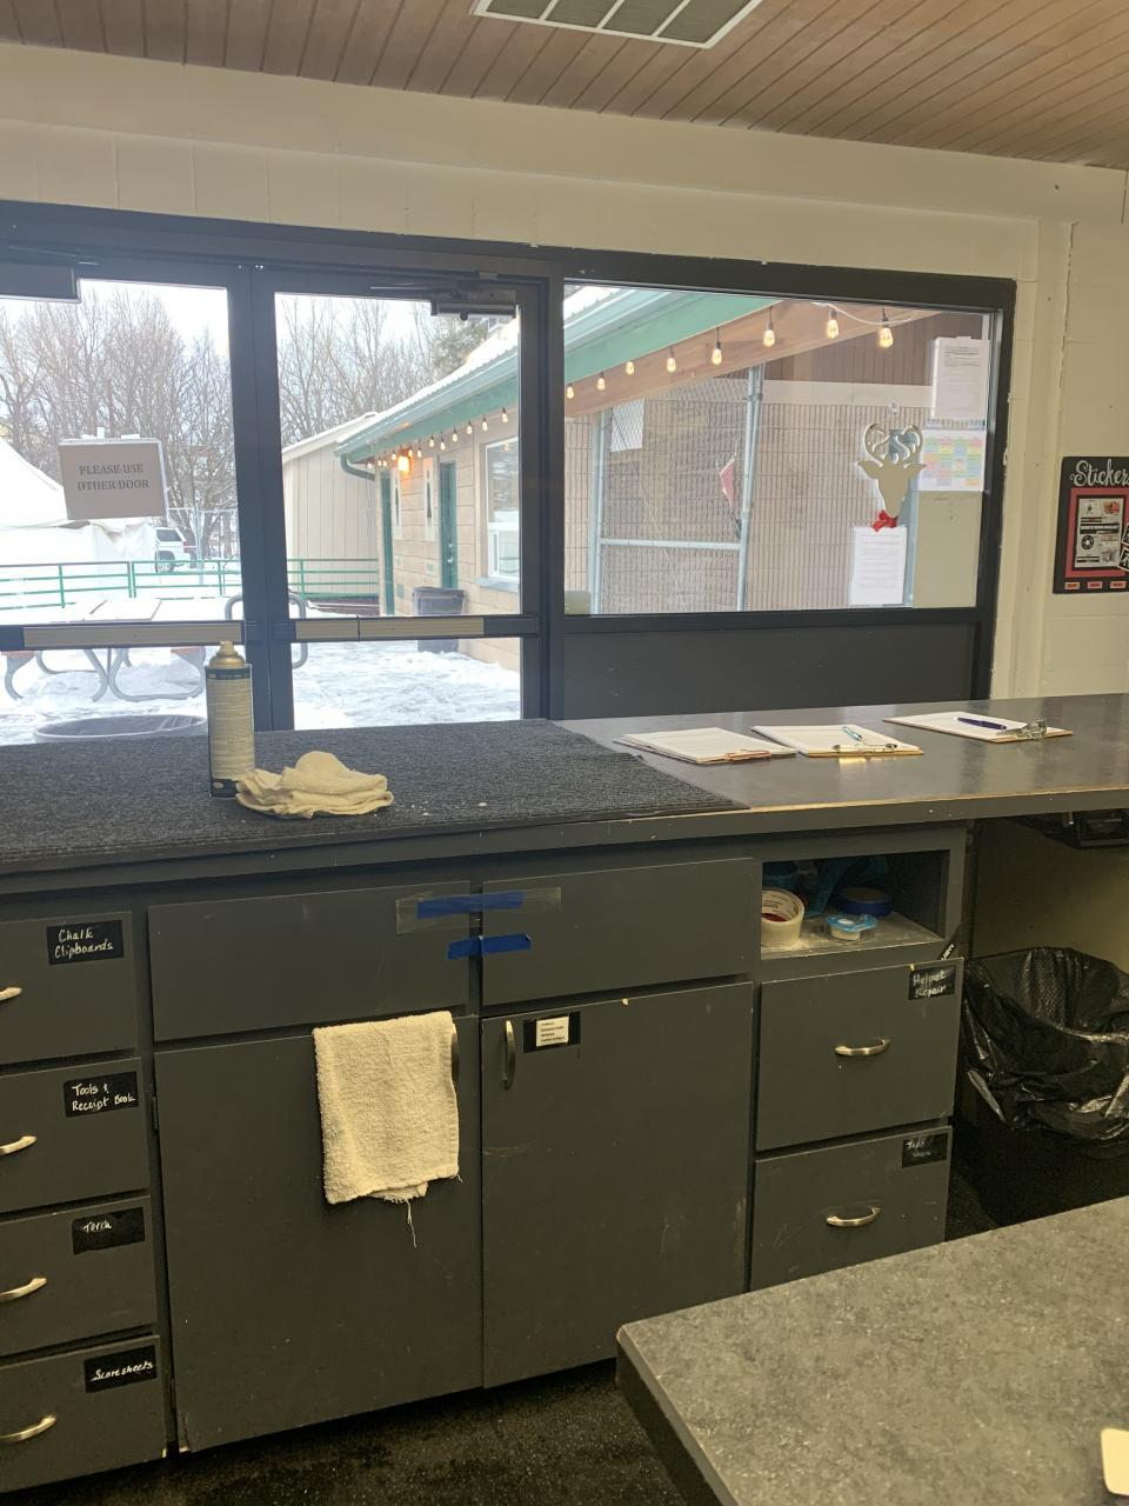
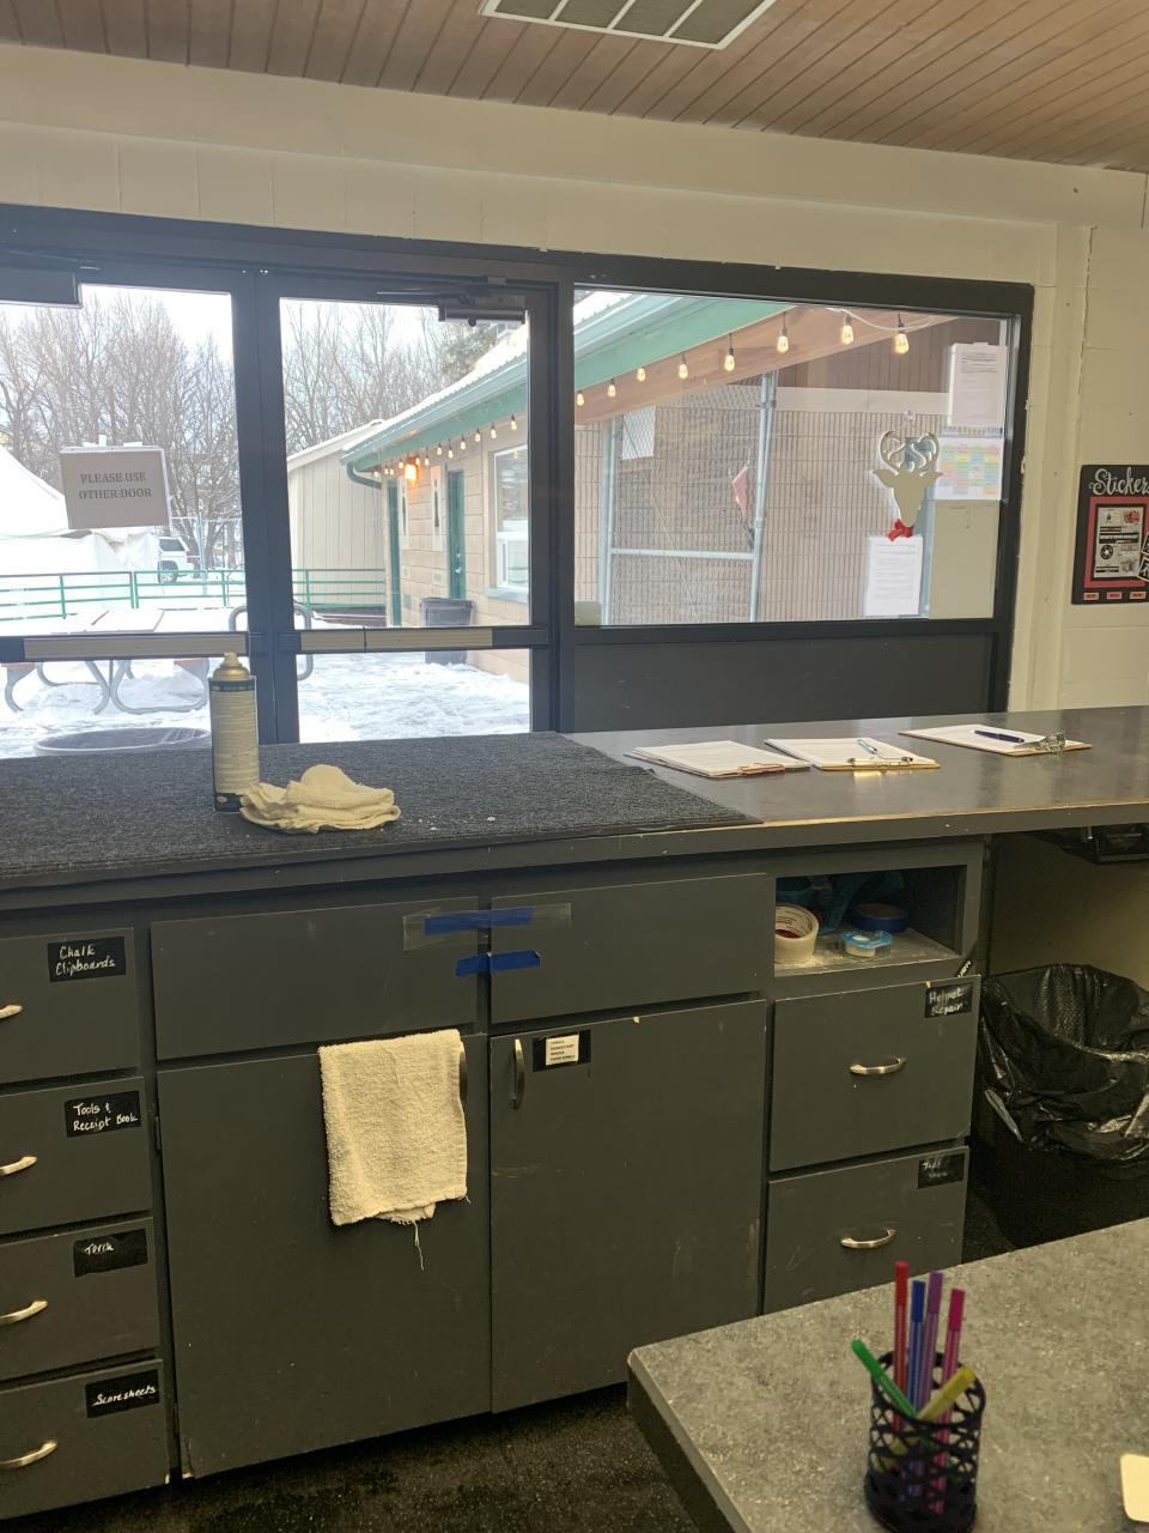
+ pen holder [848,1260,987,1533]
